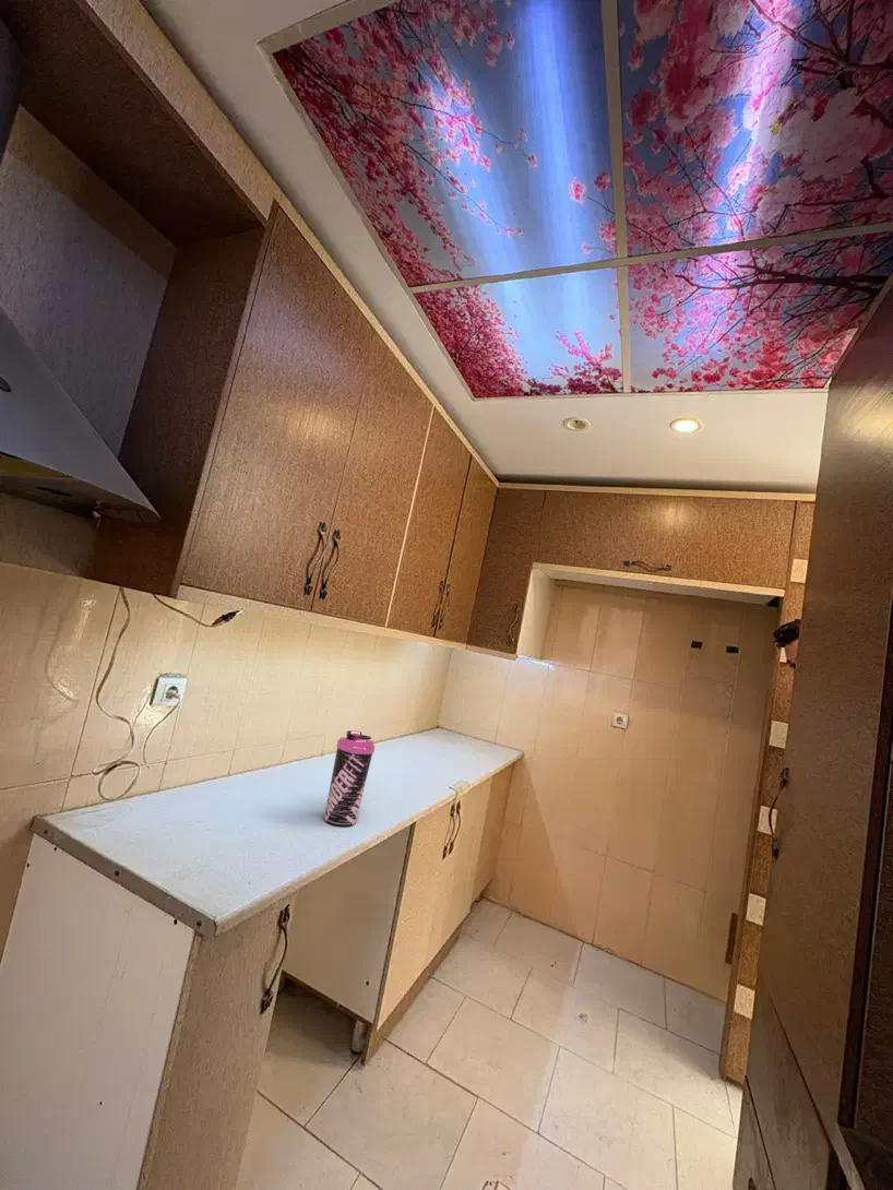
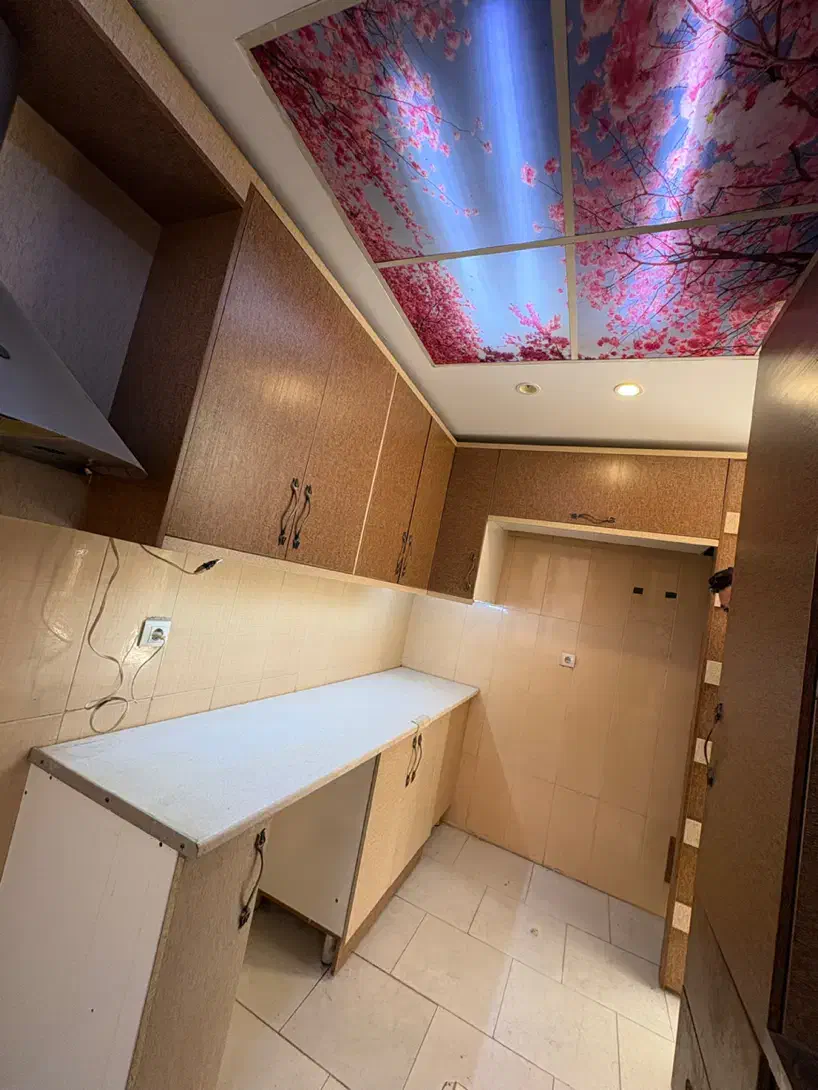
- water bottle [323,729,376,828]
